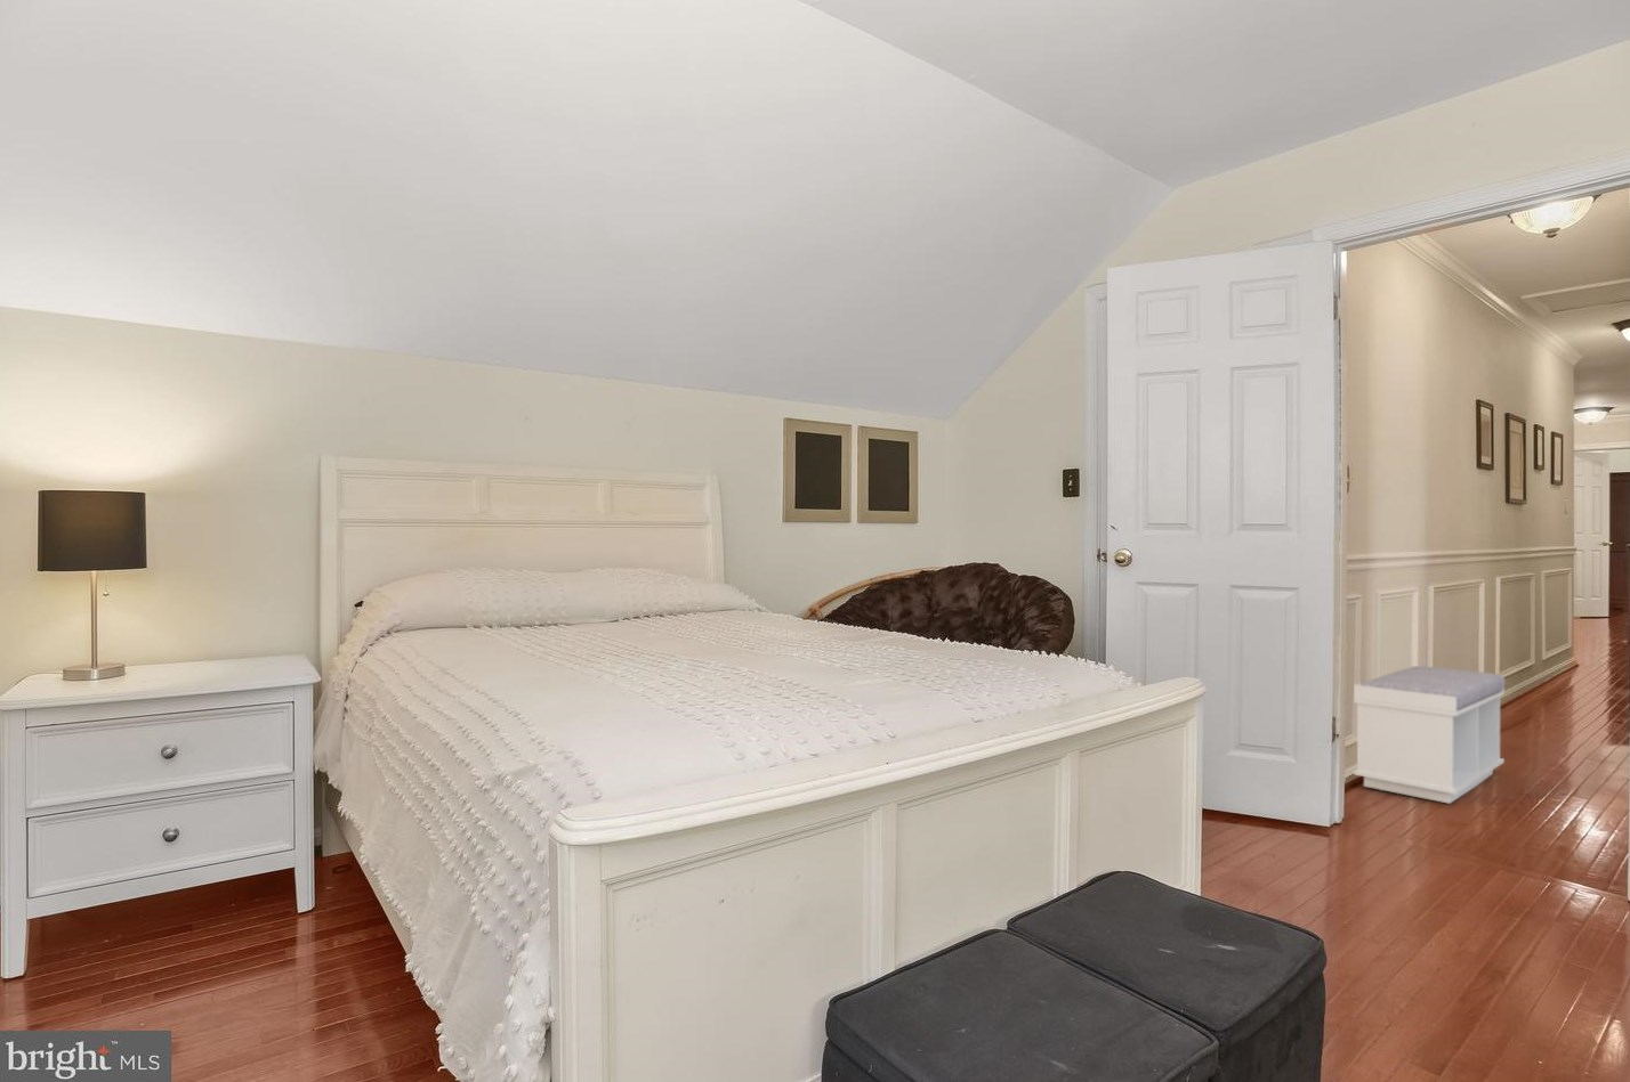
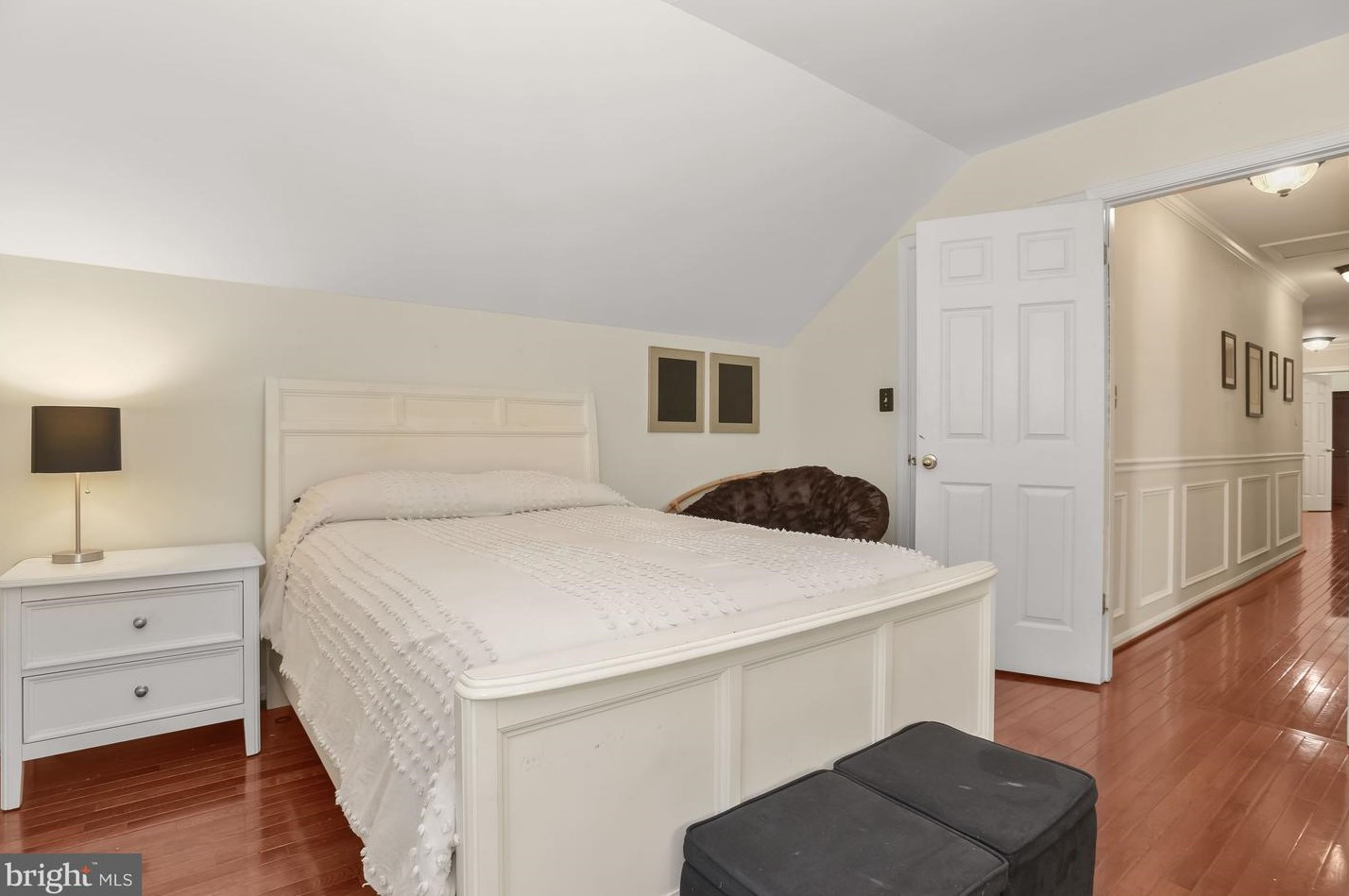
- bench [1352,664,1507,805]
